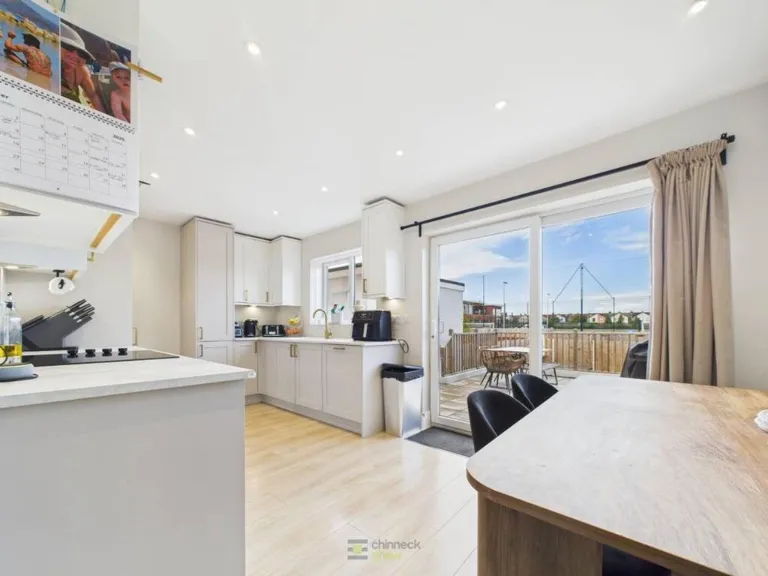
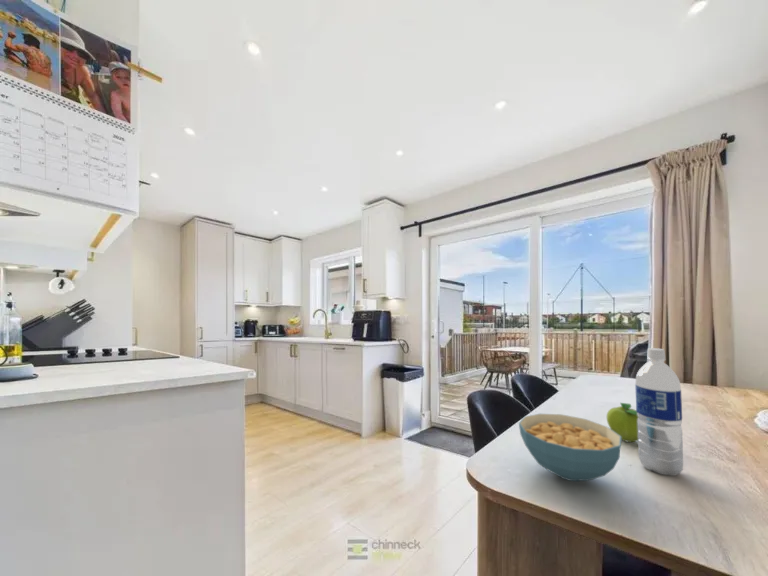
+ water bottle [634,347,684,477]
+ fruit [606,402,638,443]
+ cereal bowl [518,413,622,482]
